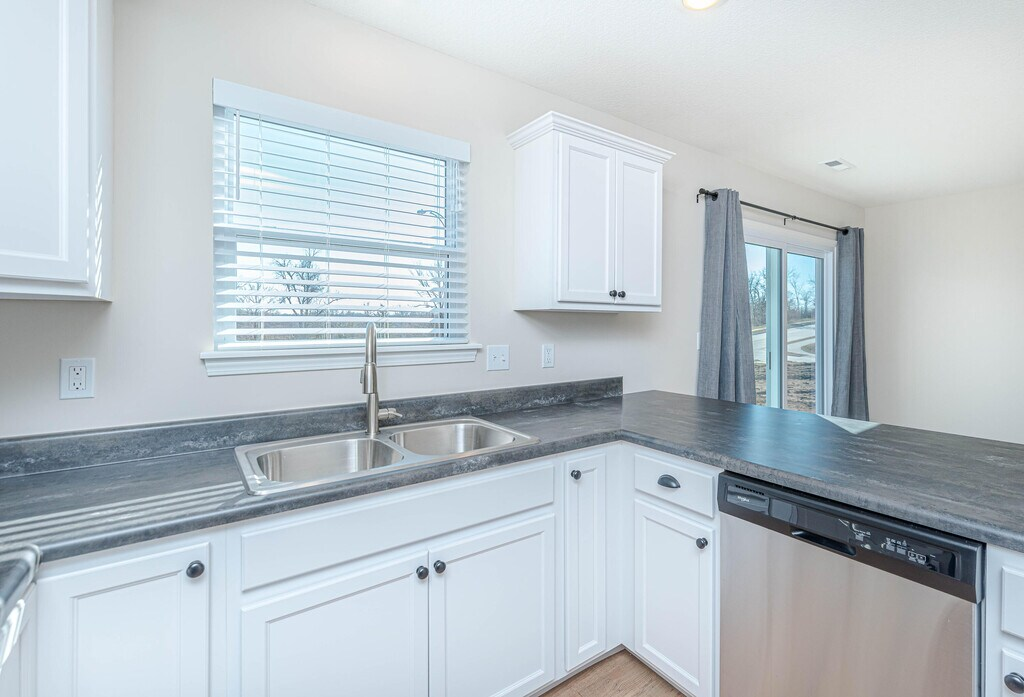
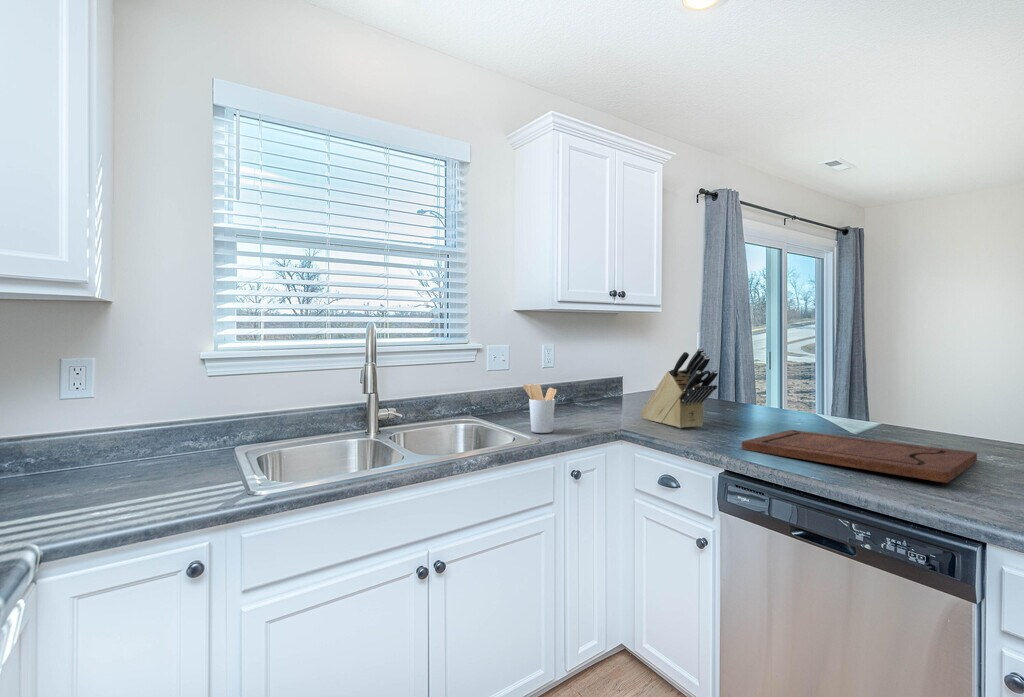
+ cutting board [741,429,978,484]
+ knife block [640,346,719,429]
+ utensil holder [522,383,558,434]
